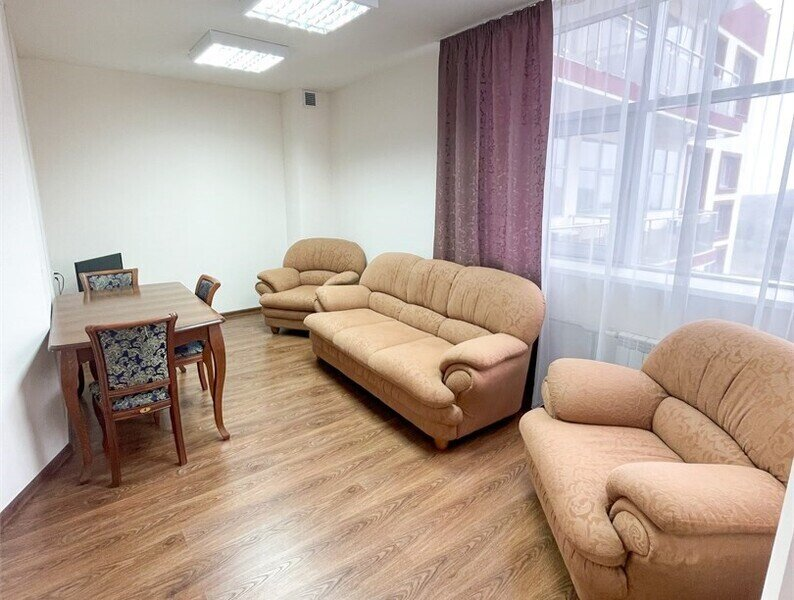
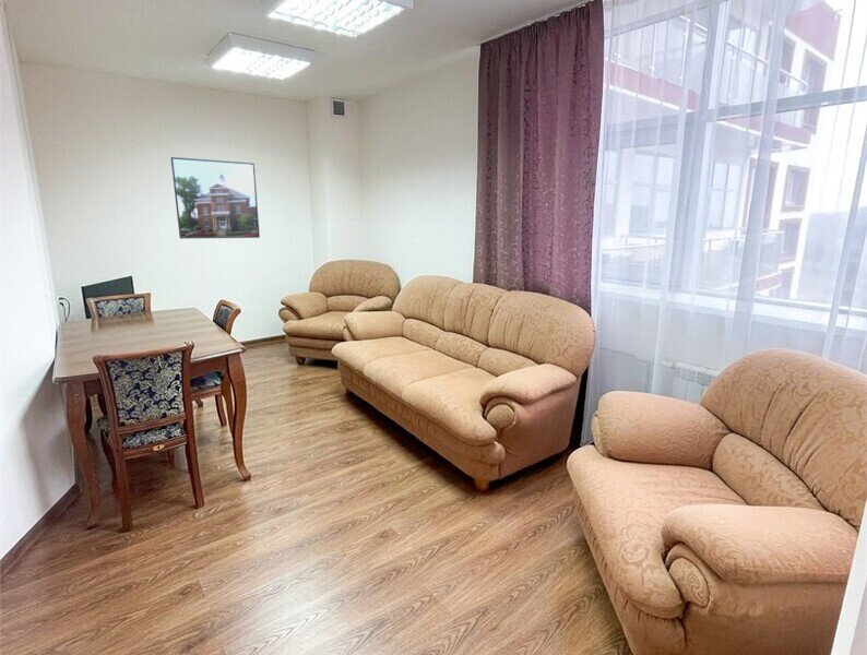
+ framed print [169,156,261,240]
